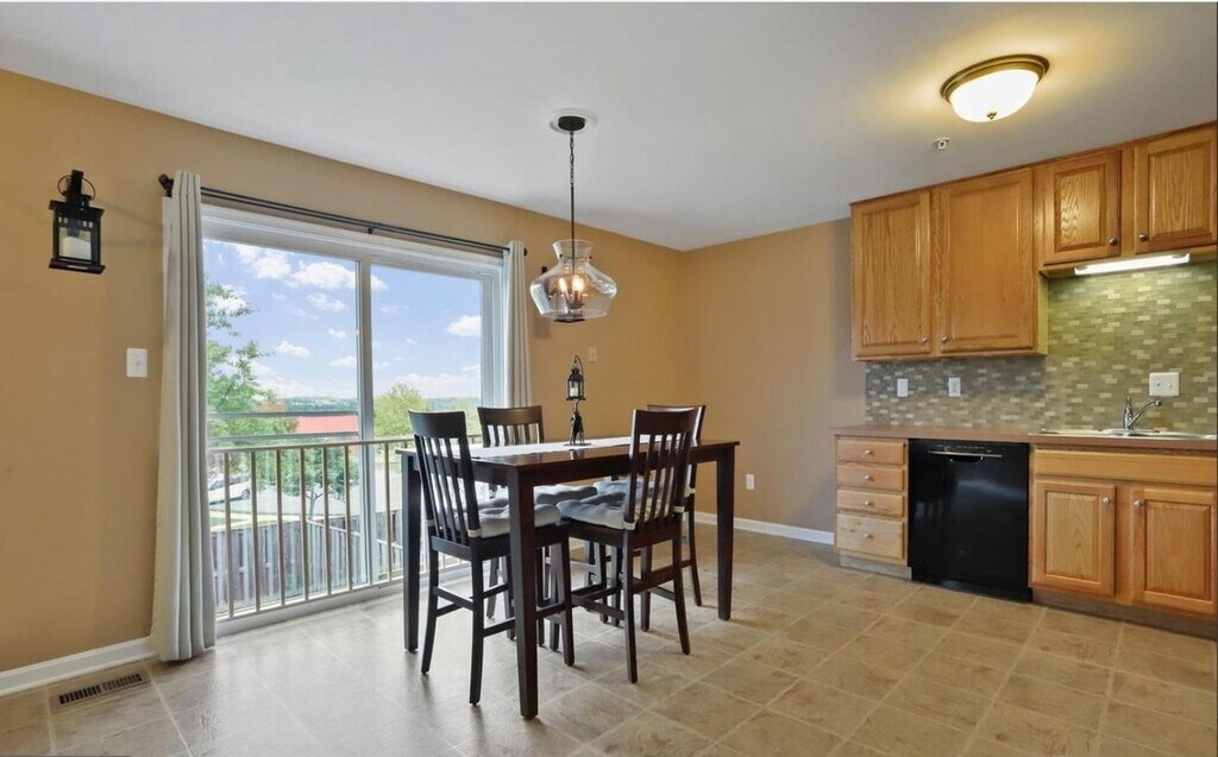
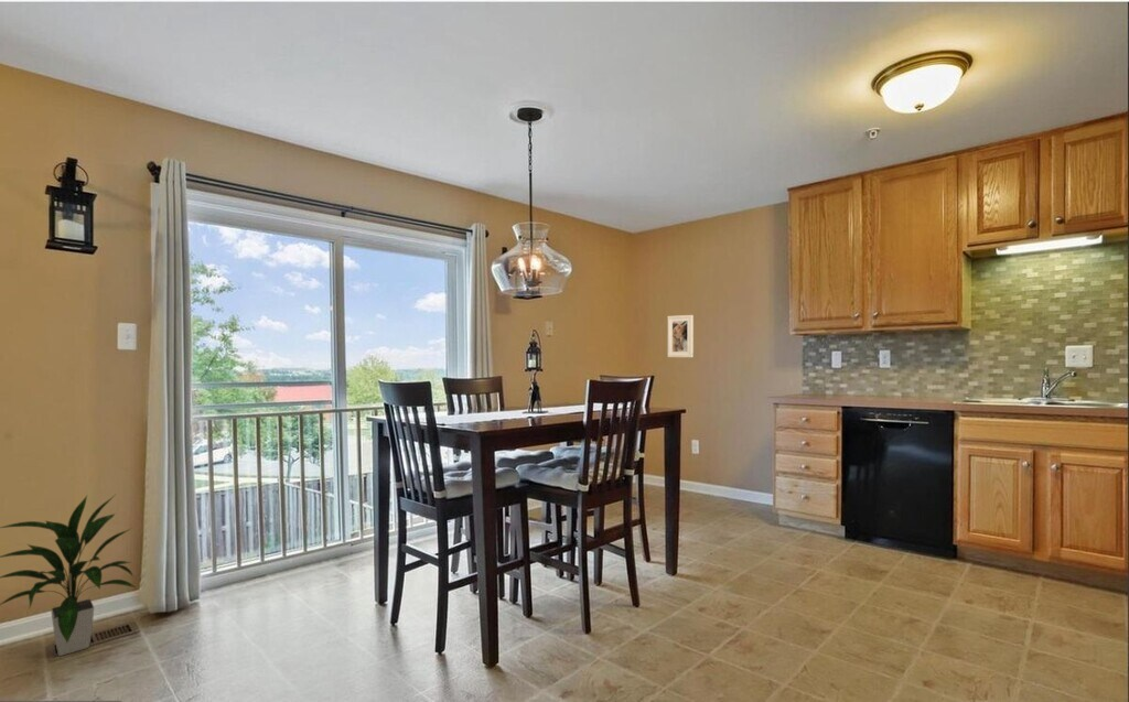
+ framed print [667,314,695,358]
+ indoor plant [0,495,137,657]
